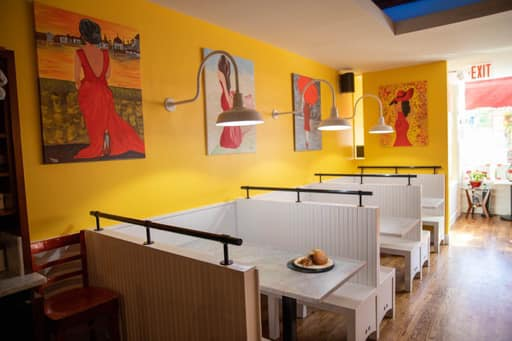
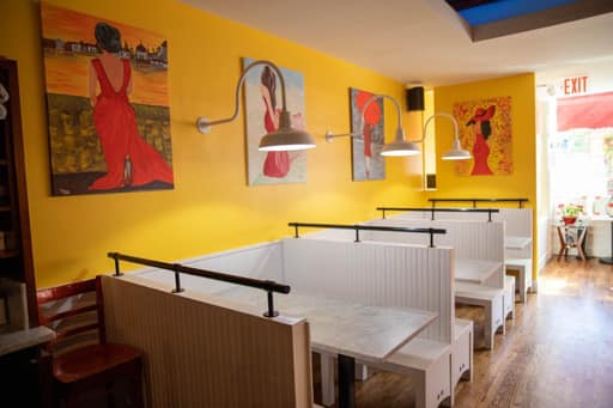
- plate [286,248,335,273]
